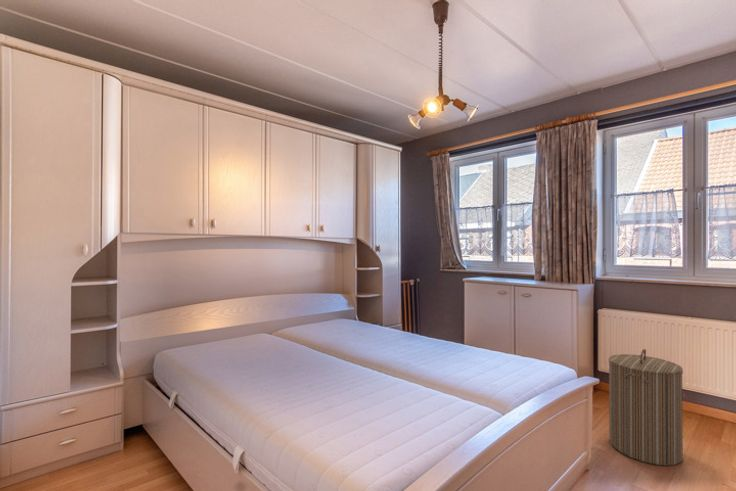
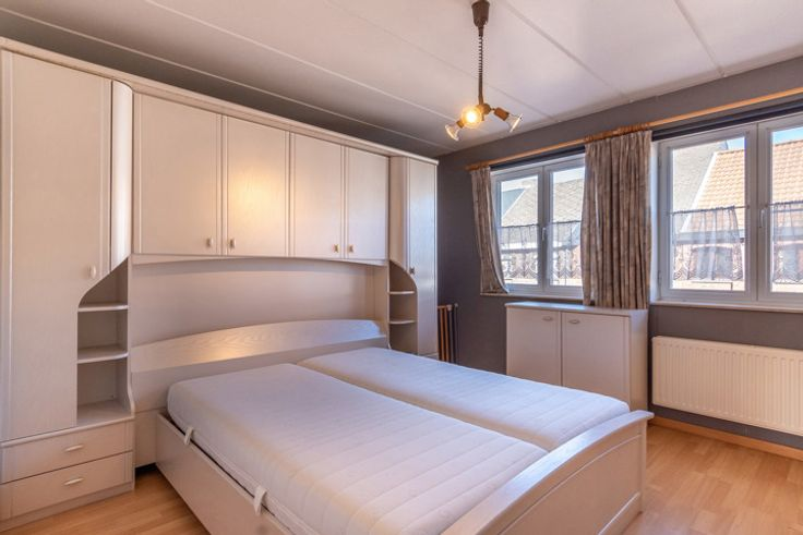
- laundry hamper [608,348,684,467]
